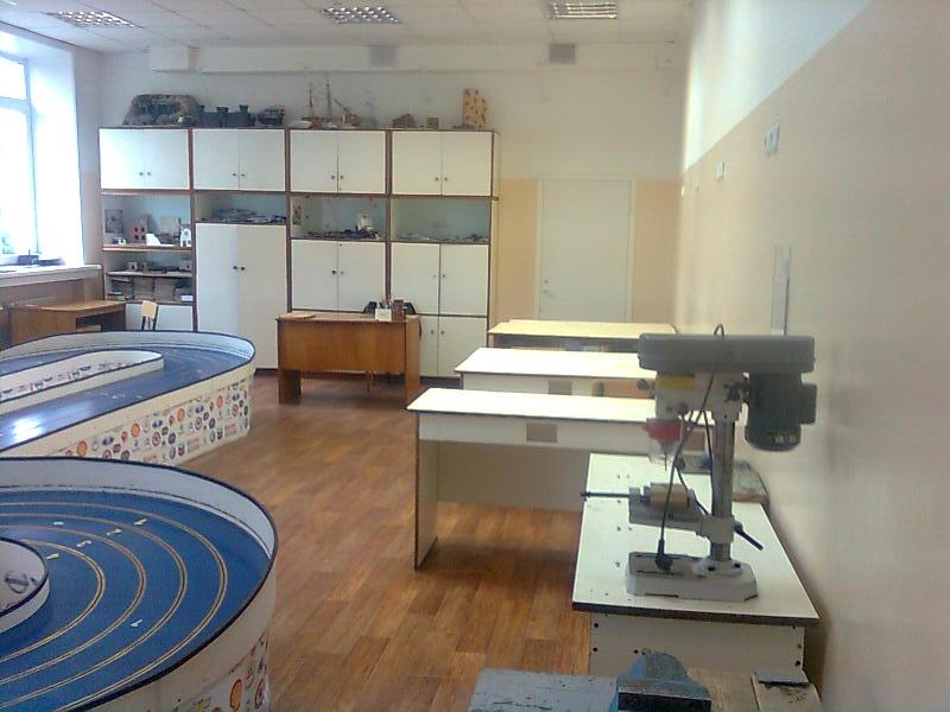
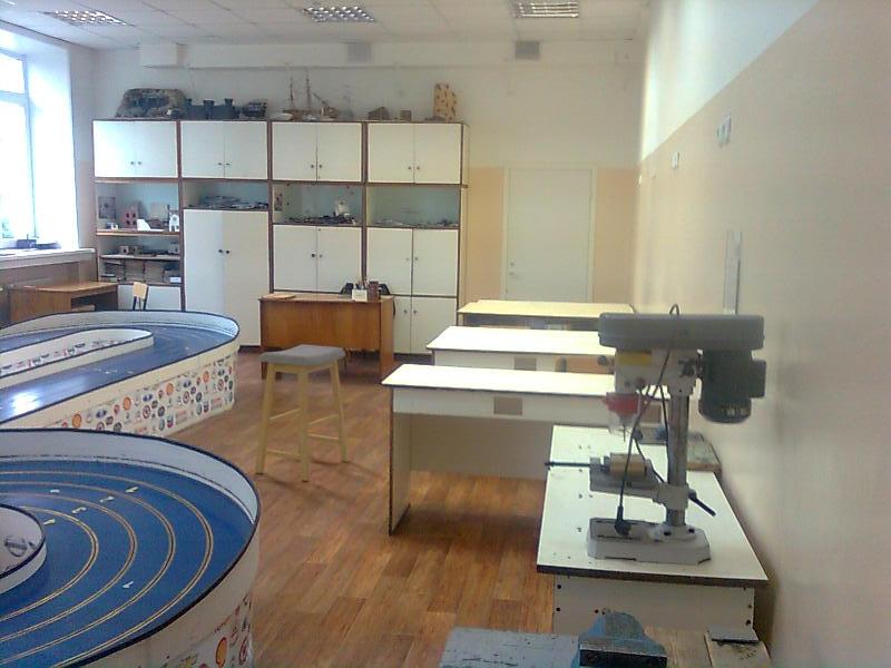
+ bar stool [254,344,351,482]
